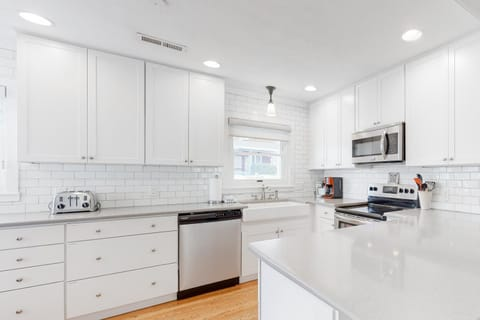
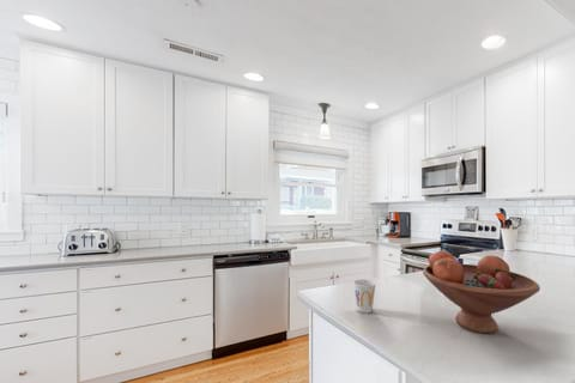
+ fruit bowl [422,249,541,335]
+ cup [352,278,377,314]
